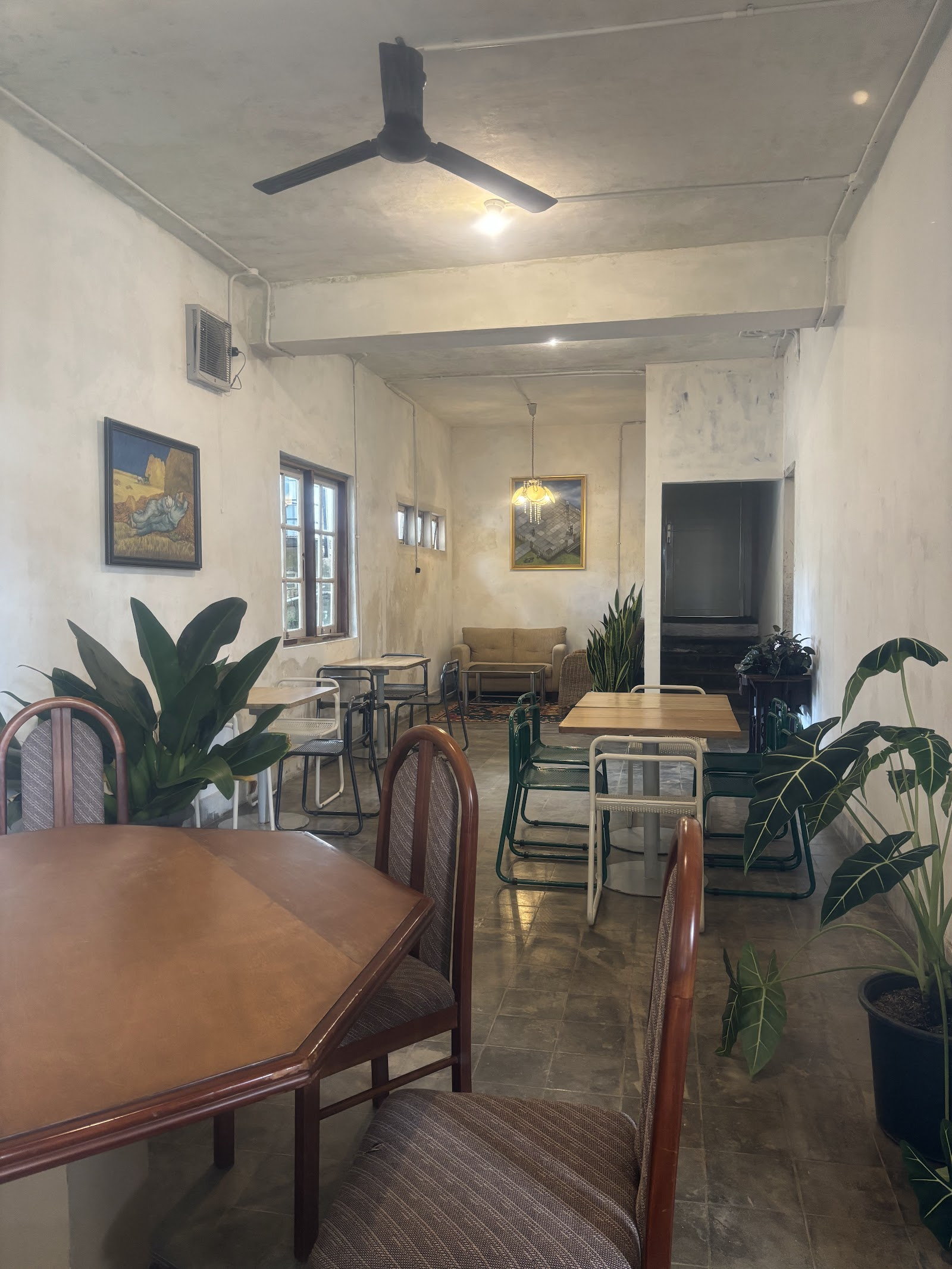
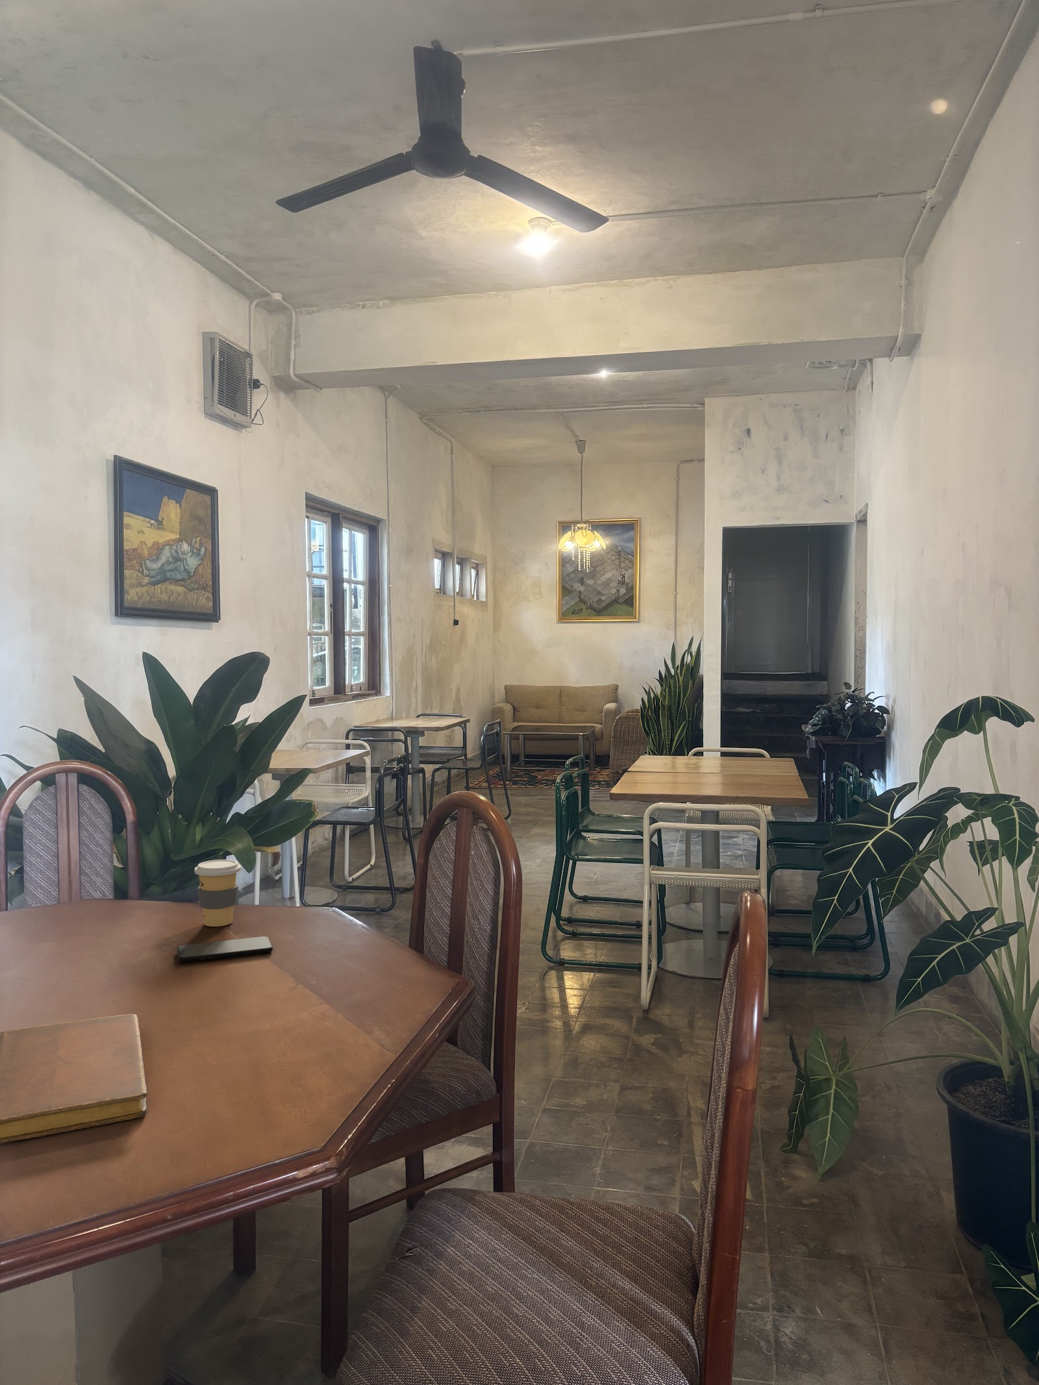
+ notebook [0,1014,147,1144]
+ smartphone [176,935,273,963]
+ coffee cup [193,859,241,928]
